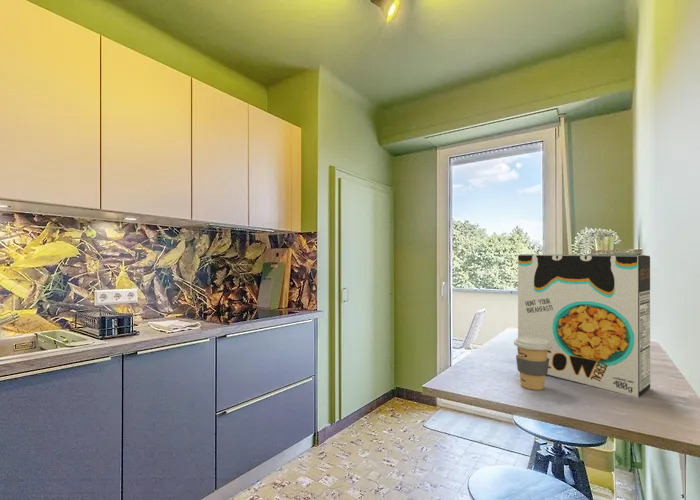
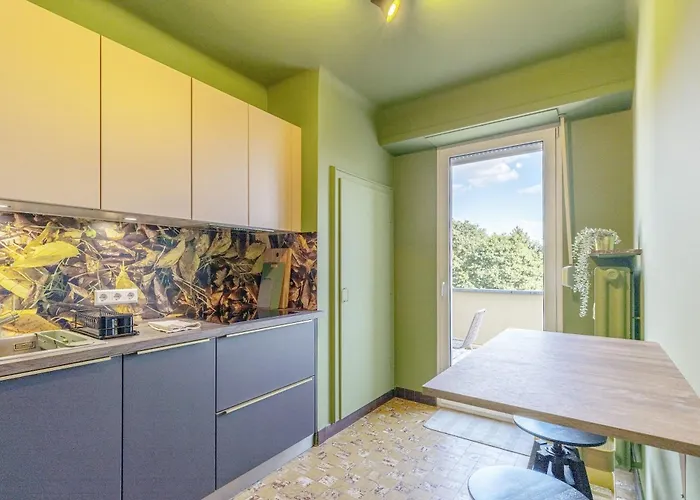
- coffee cup [513,337,552,391]
- cereal box [517,253,651,398]
